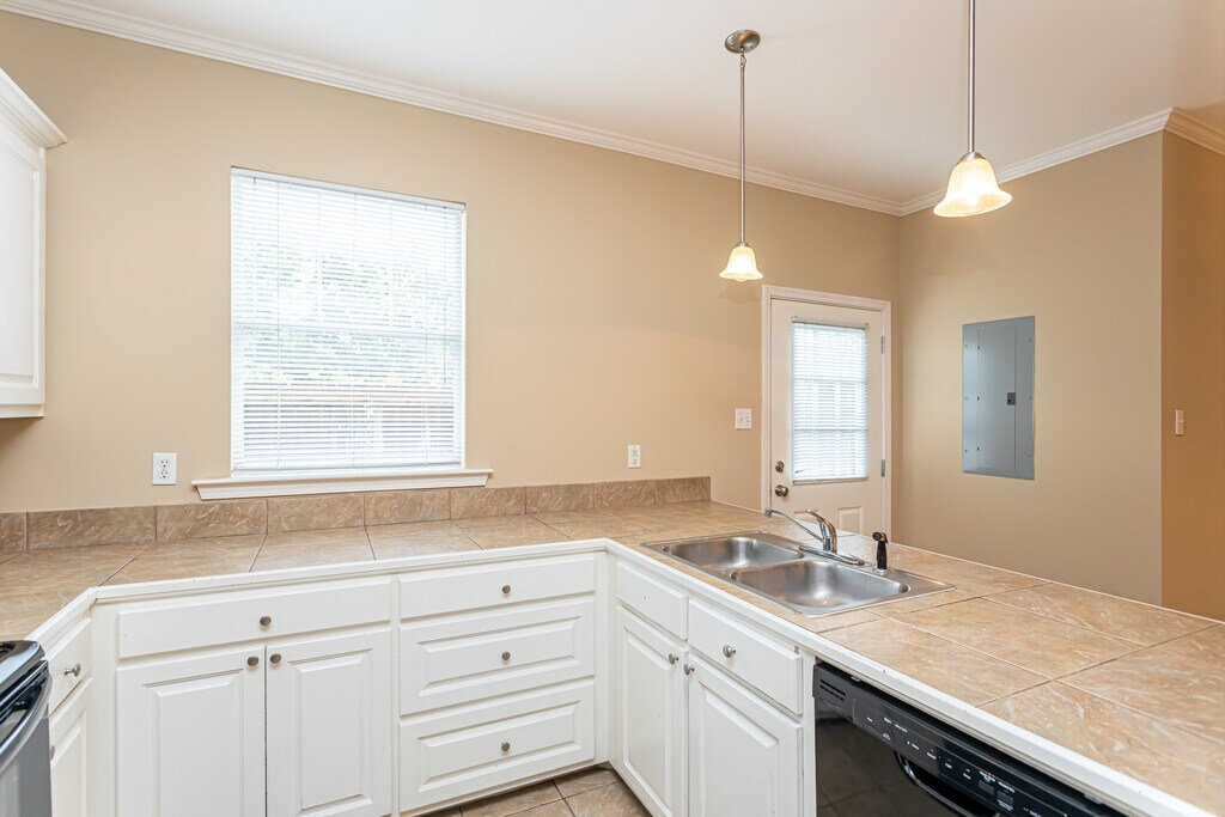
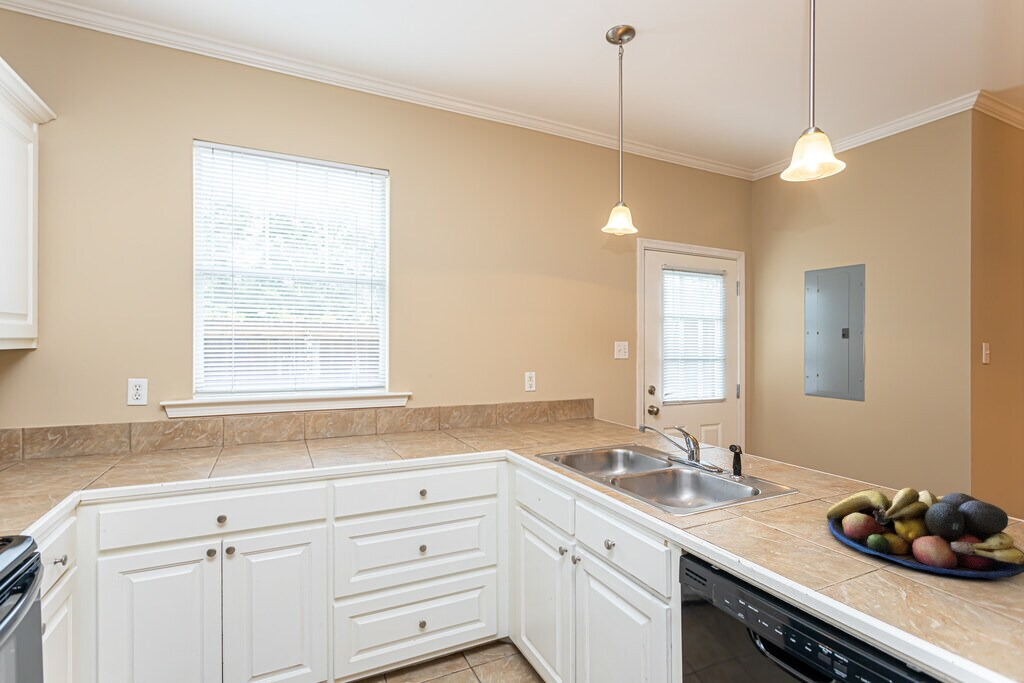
+ fruit bowl [826,487,1024,579]
